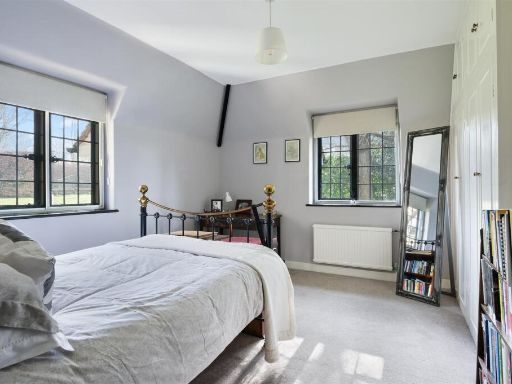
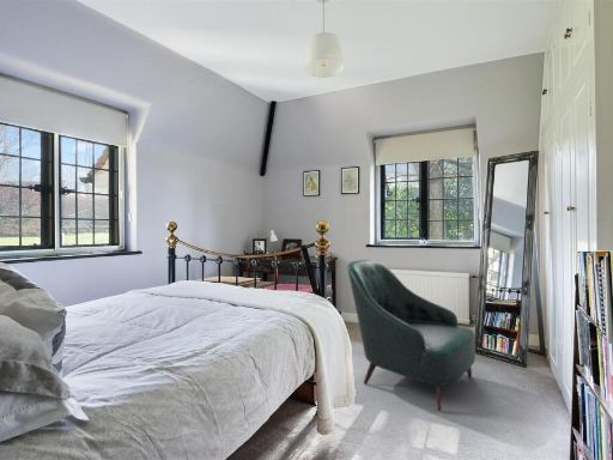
+ armchair [346,259,477,412]
